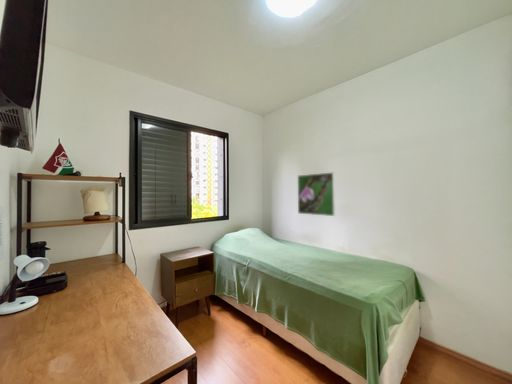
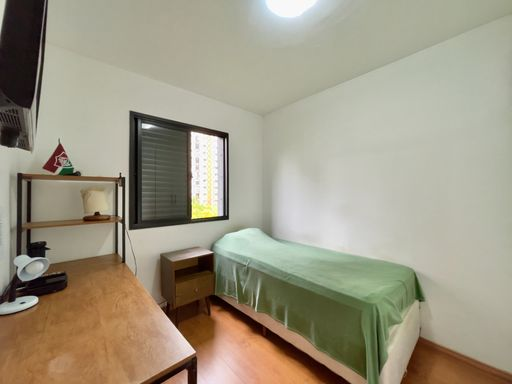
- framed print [297,171,336,217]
